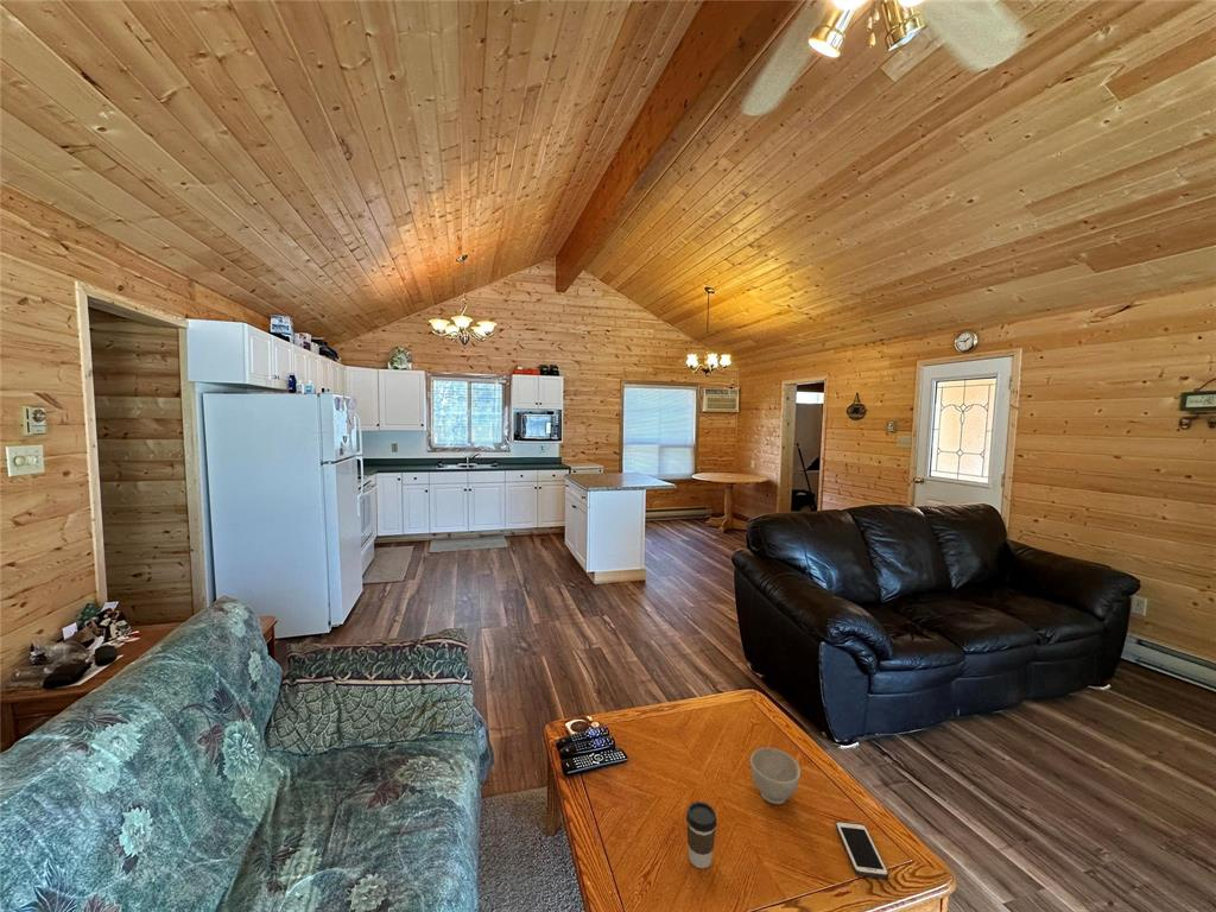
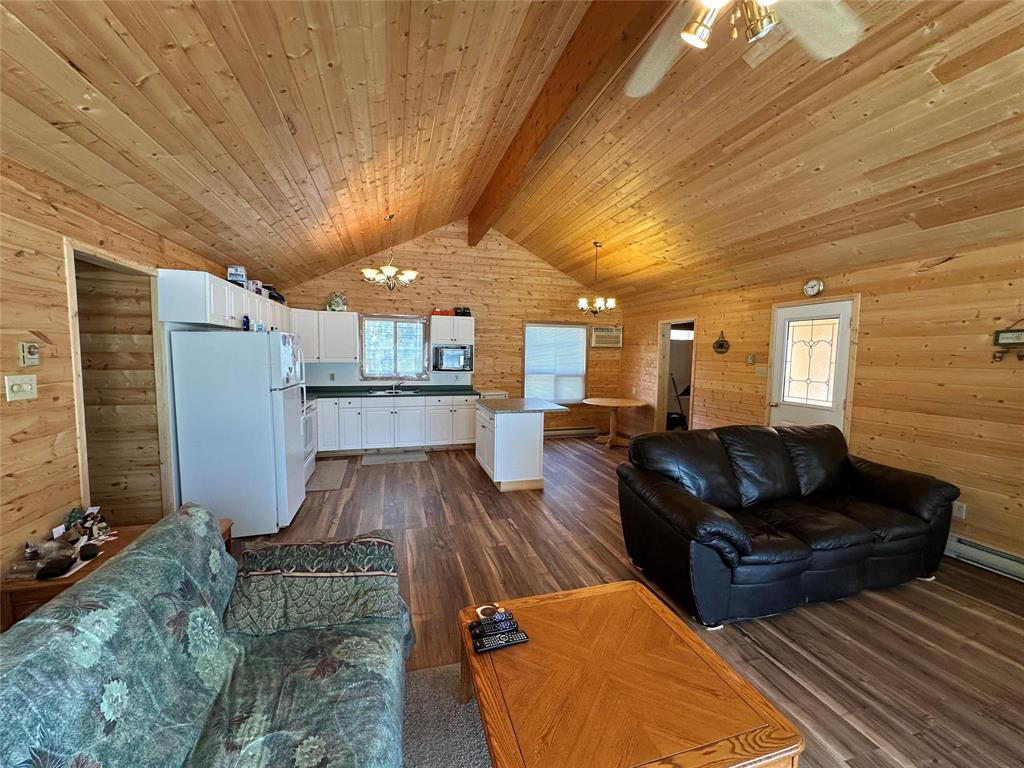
- cell phone [835,821,889,879]
- coffee cup [685,800,718,869]
- bowl [749,747,802,805]
